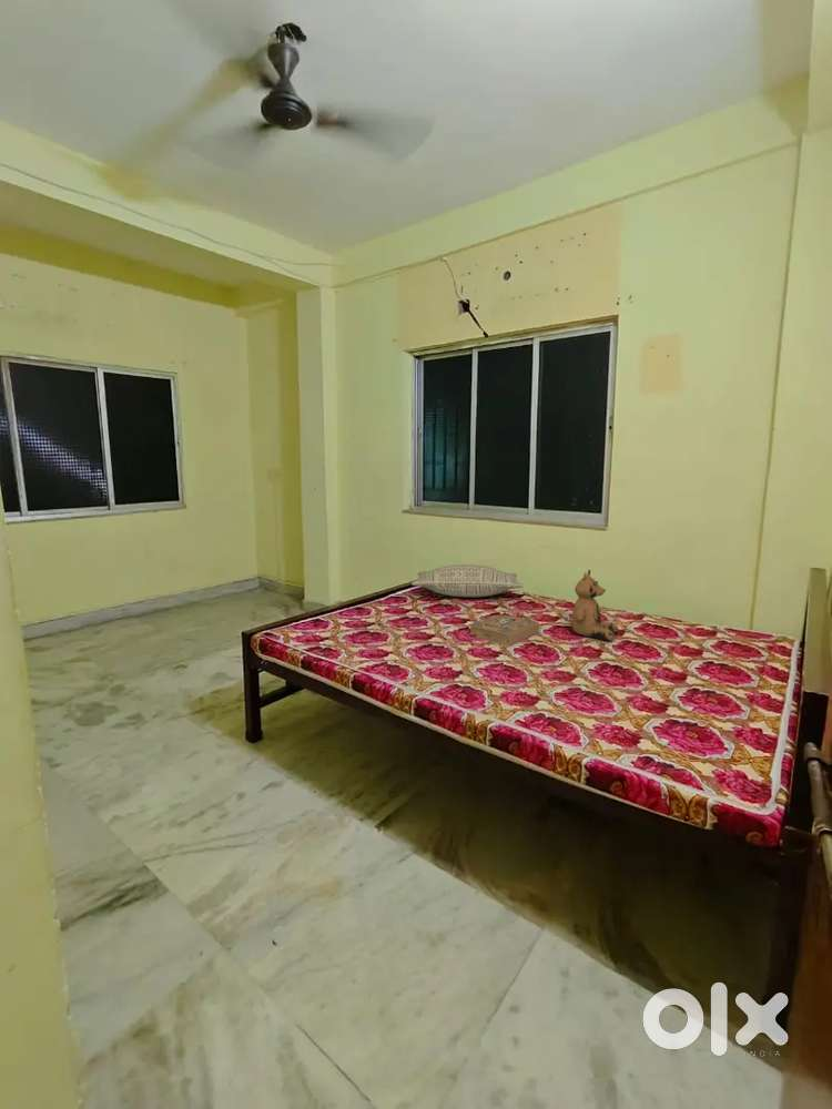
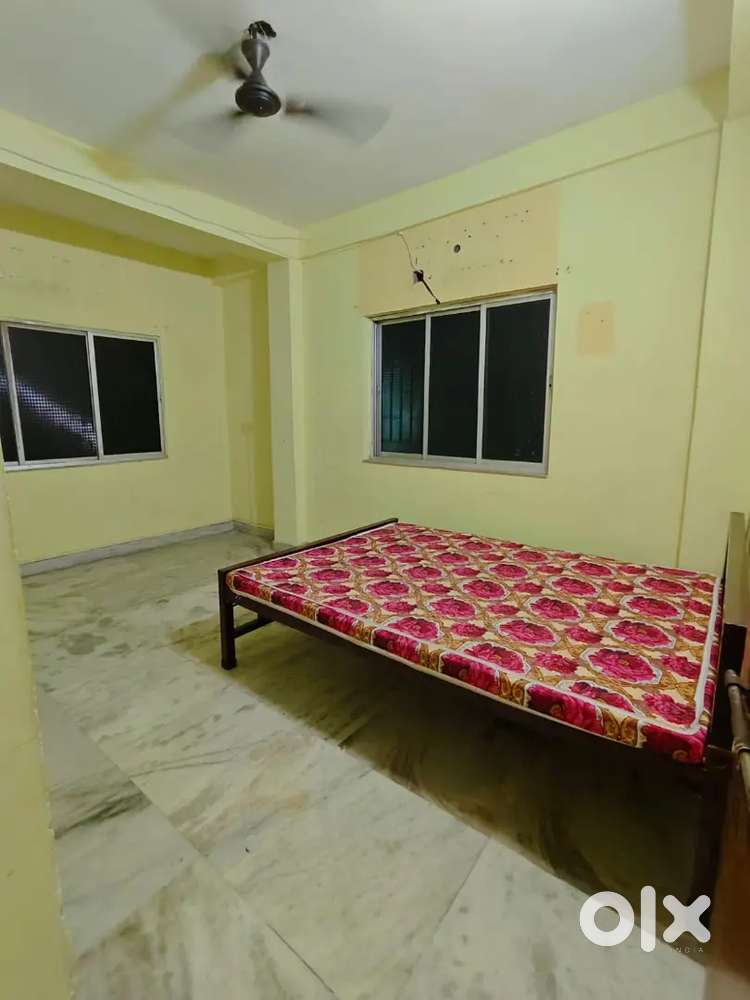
- book [468,611,540,648]
- teddy bear [570,569,620,642]
- pillow [410,563,525,598]
